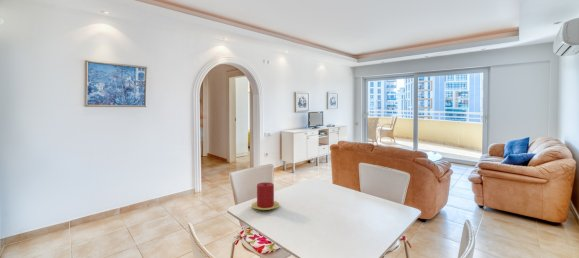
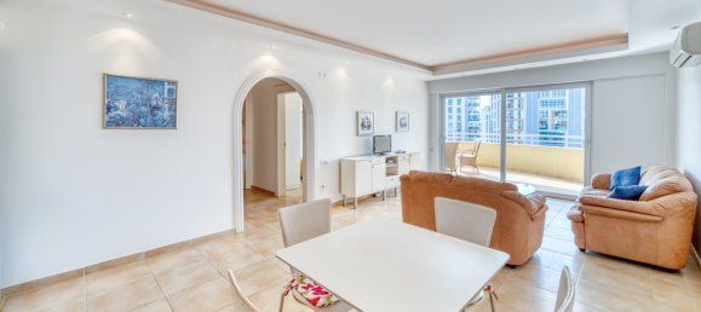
- candle [250,181,280,211]
